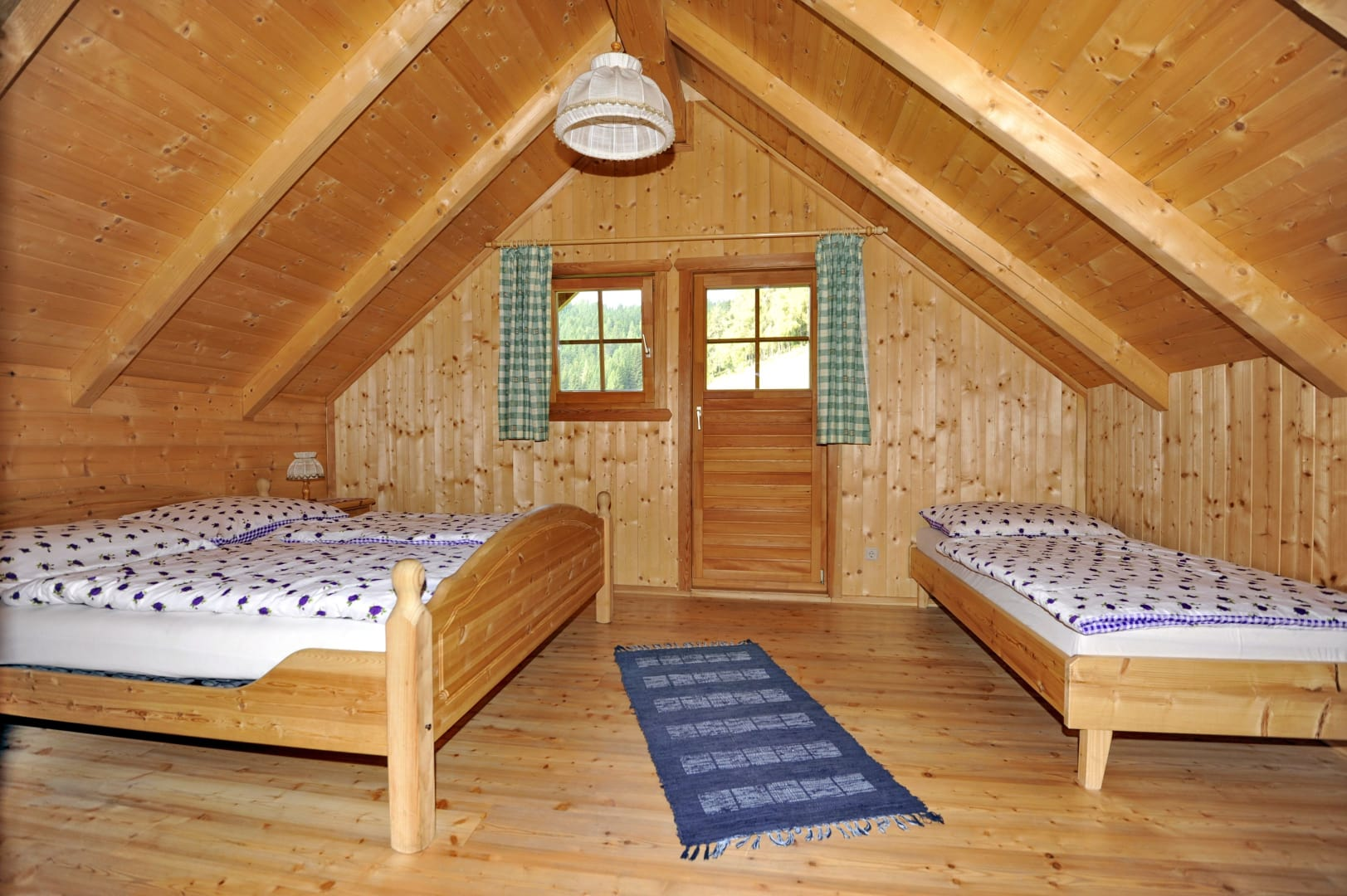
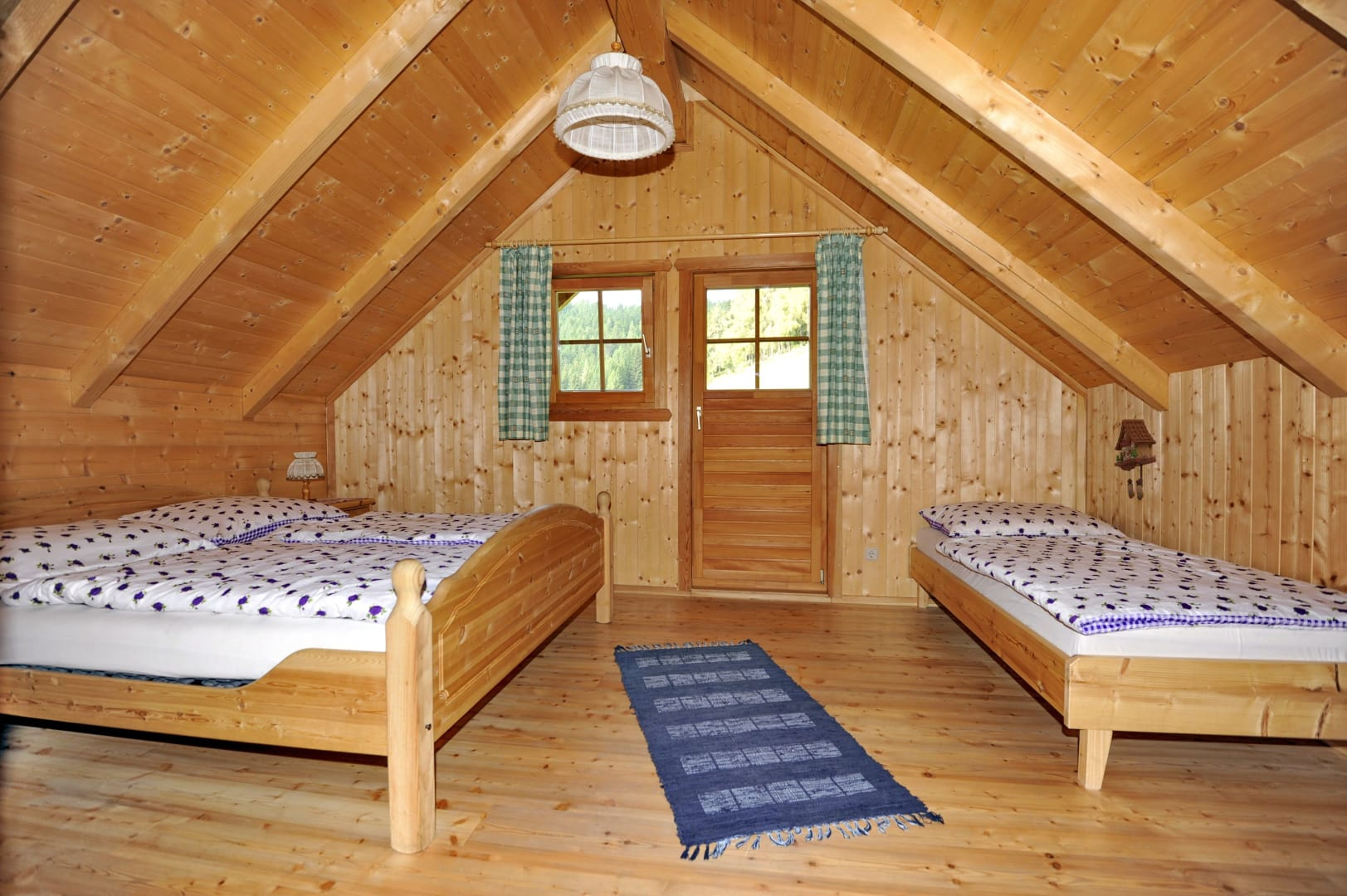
+ cuckoo clock [1114,418,1158,501]
